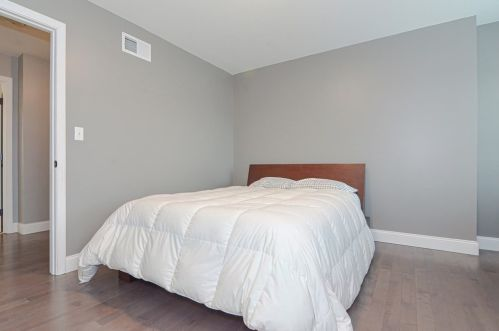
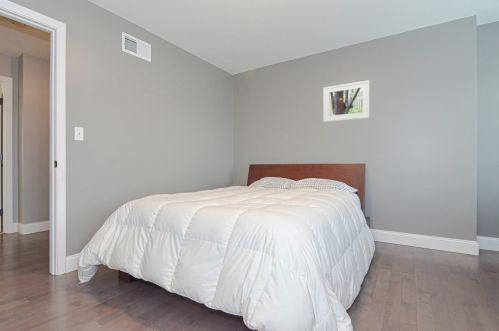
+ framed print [322,79,370,123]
